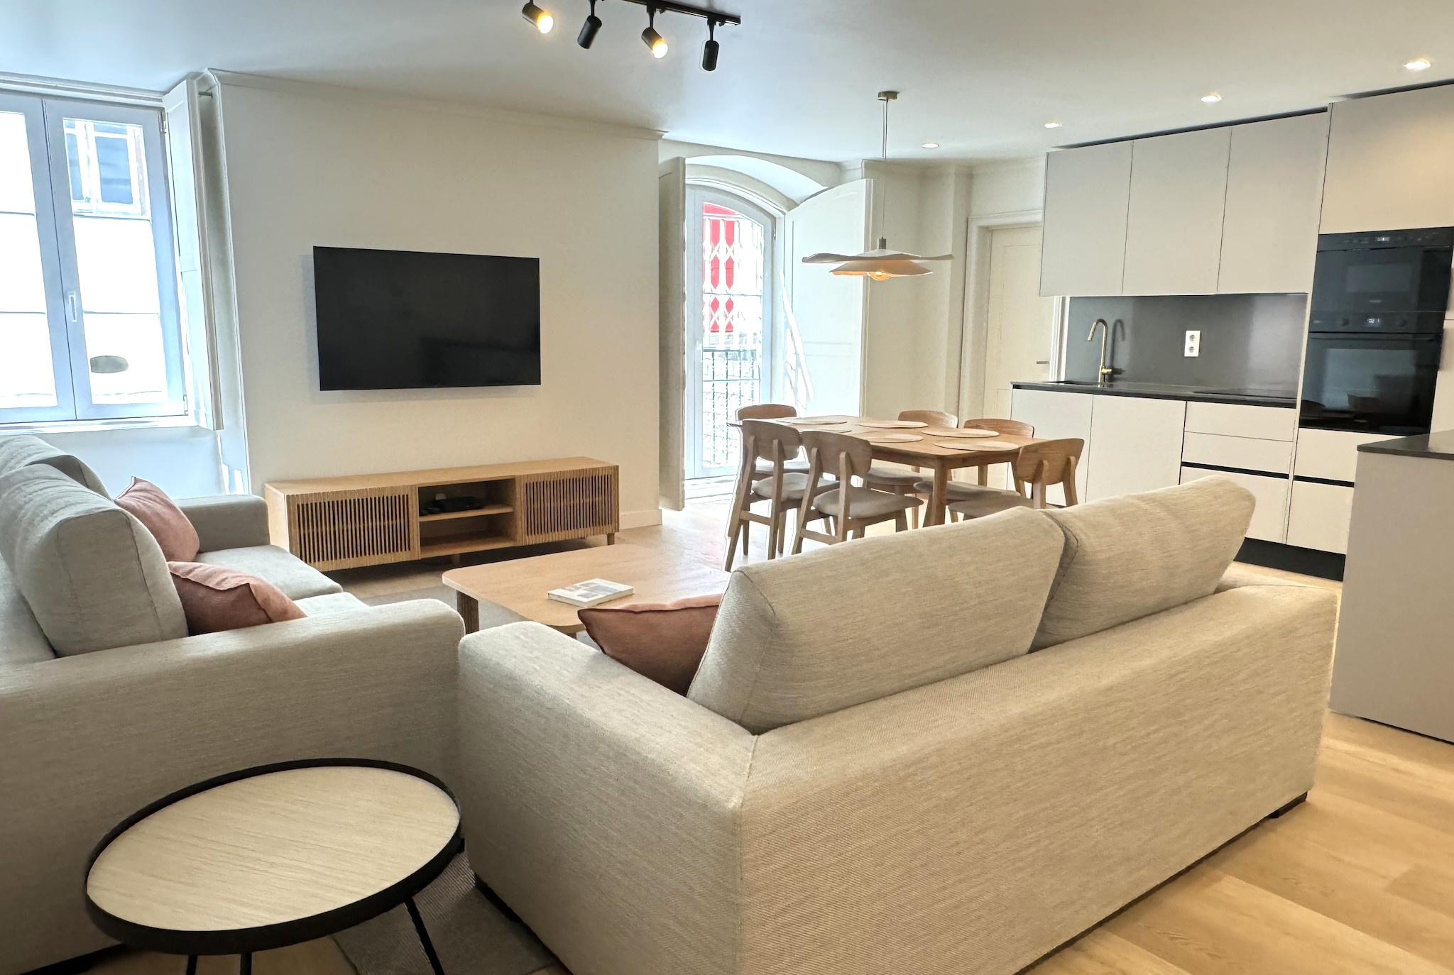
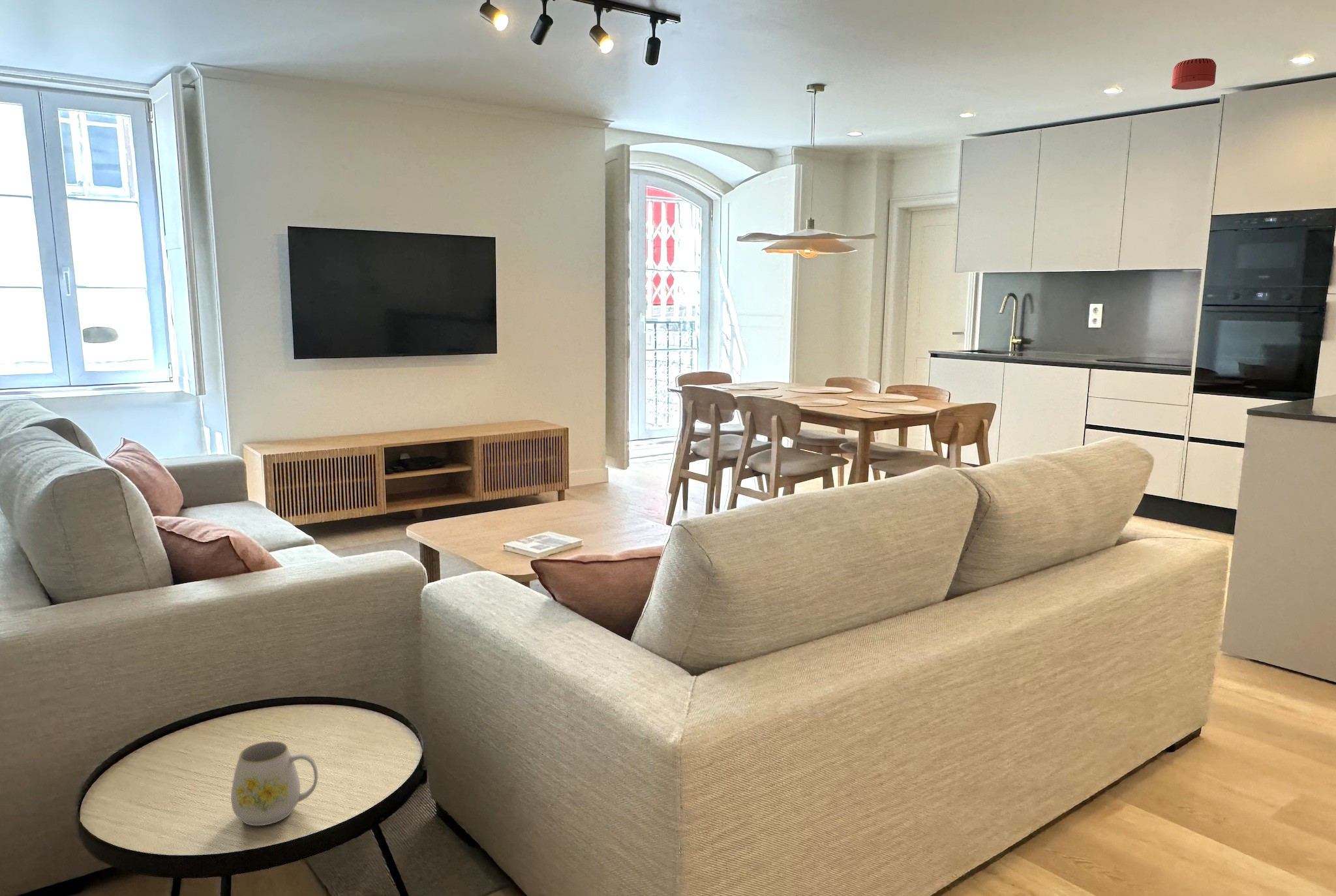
+ smoke detector [1171,57,1217,91]
+ mug [230,741,318,826]
